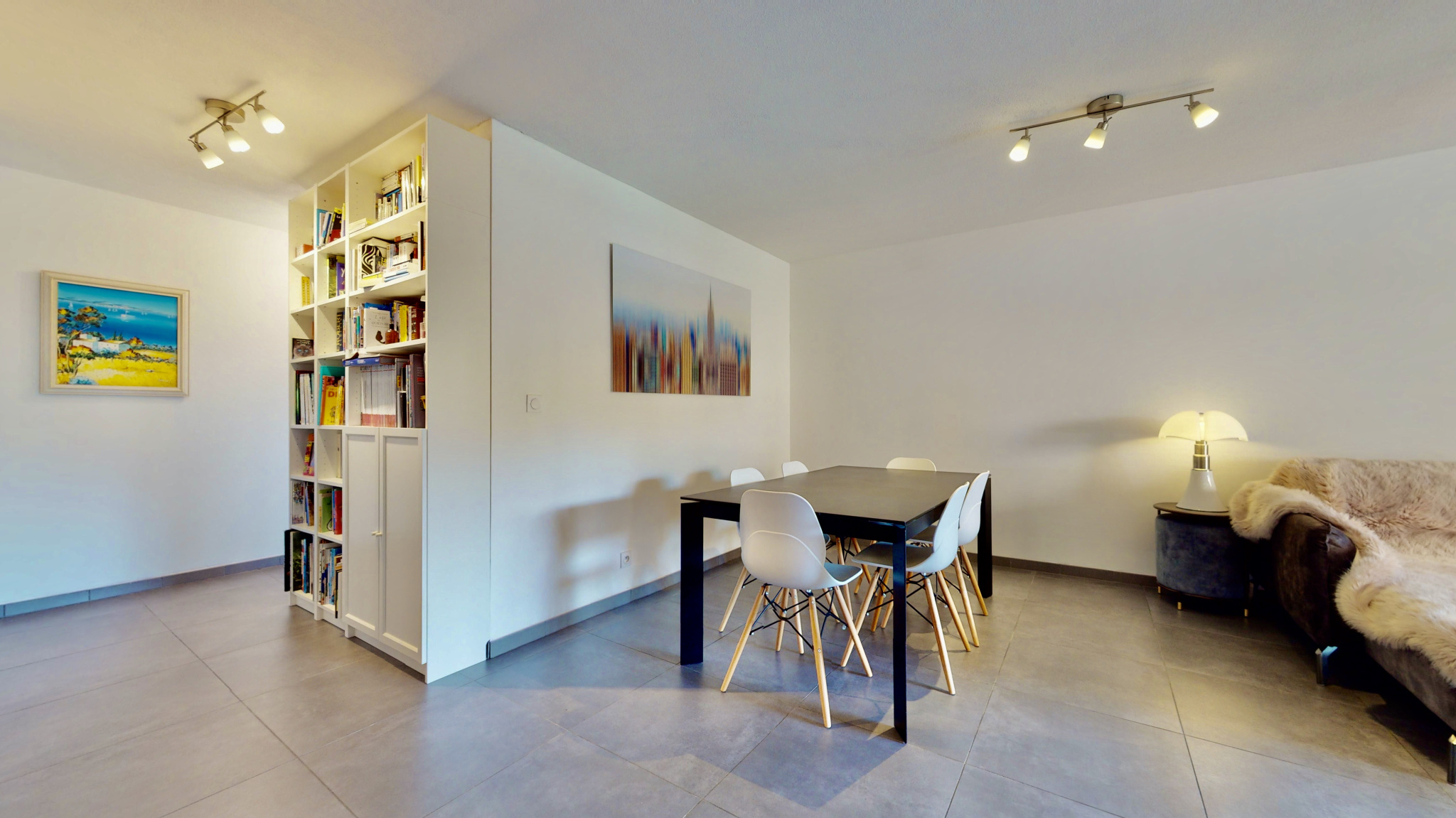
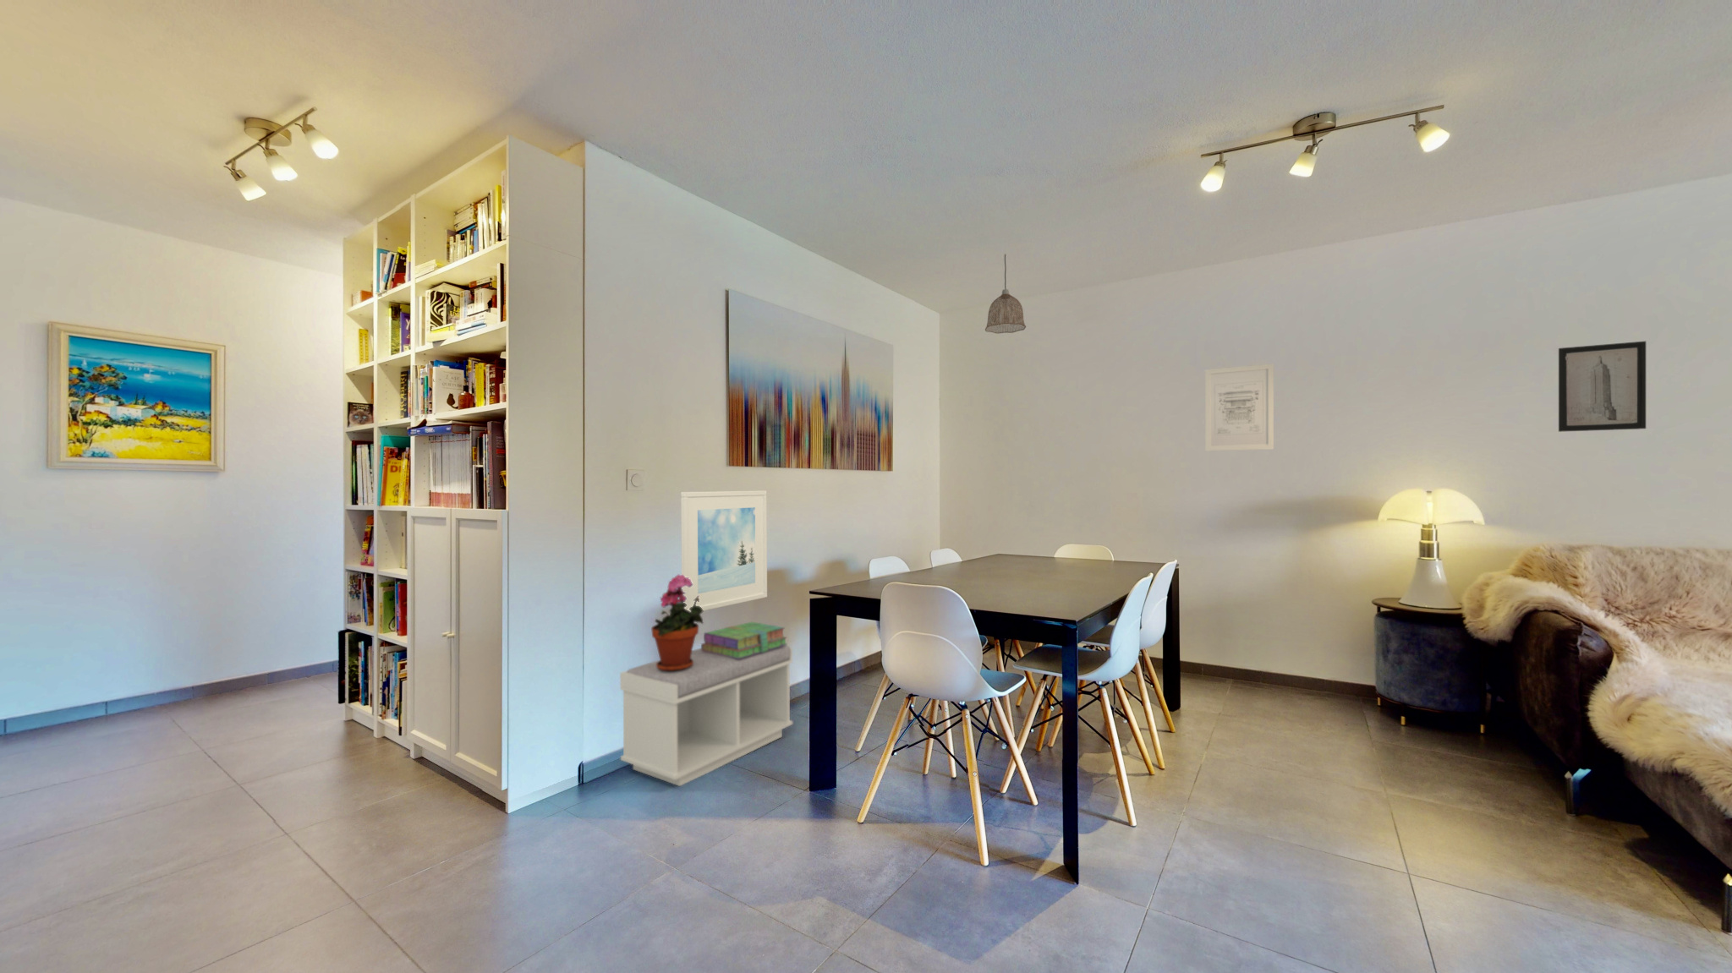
+ bench [619,645,793,787]
+ potted plant [651,575,704,671]
+ stack of books [701,621,789,659]
+ pendant lamp [985,253,1027,334]
+ wall art [1204,363,1274,452]
+ wall art [1558,340,1646,433]
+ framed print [680,489,768,613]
